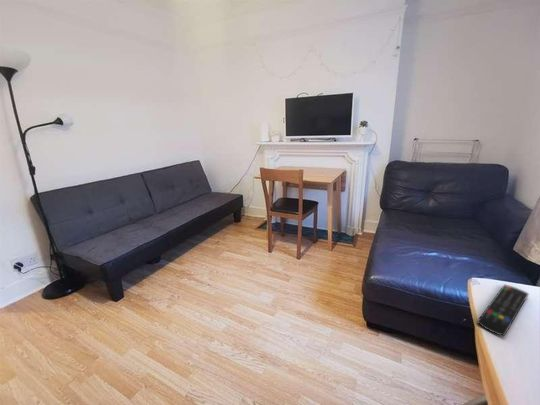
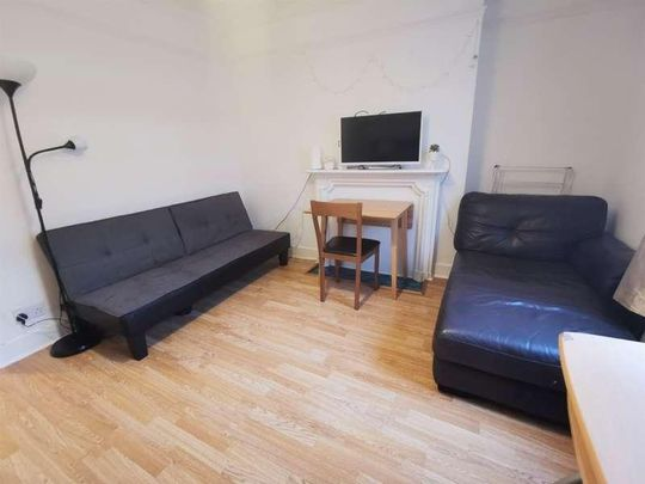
- remote control [476,283,530,337]
